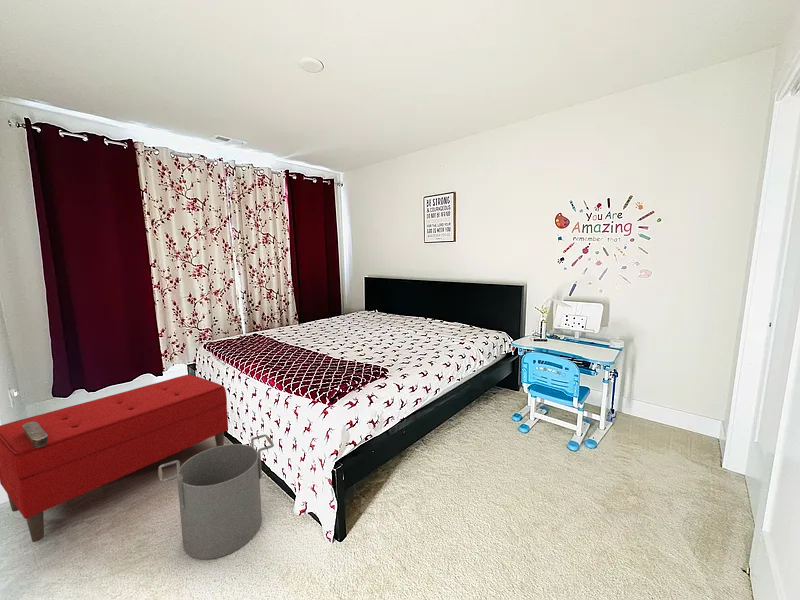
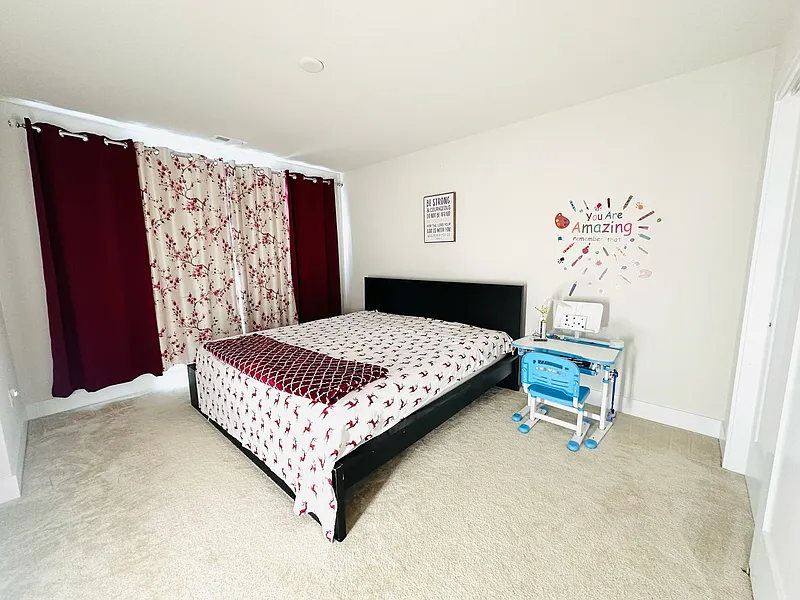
- decorative box [22,422,48,448]
- bench [0,373,229,543]
- bucket [157,434,275,560]
